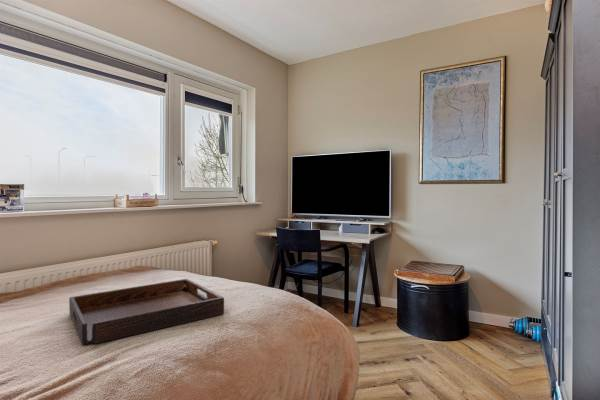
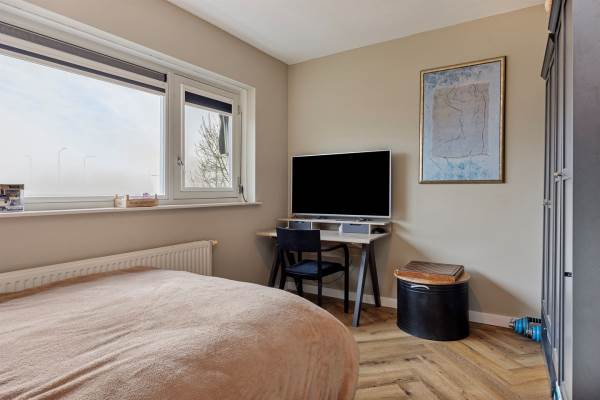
- serving tray [68,278,225,346]
